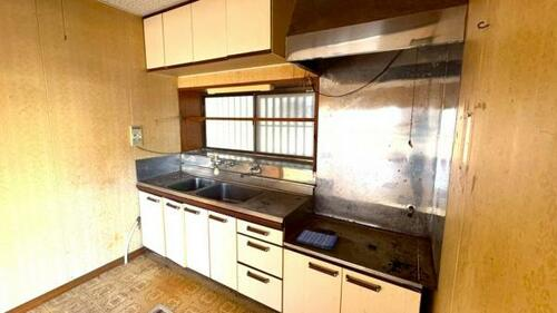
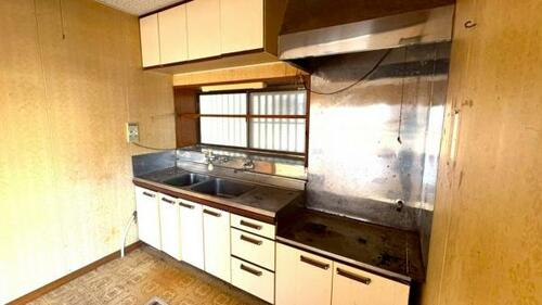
- dish towel [295,229,338,251]
